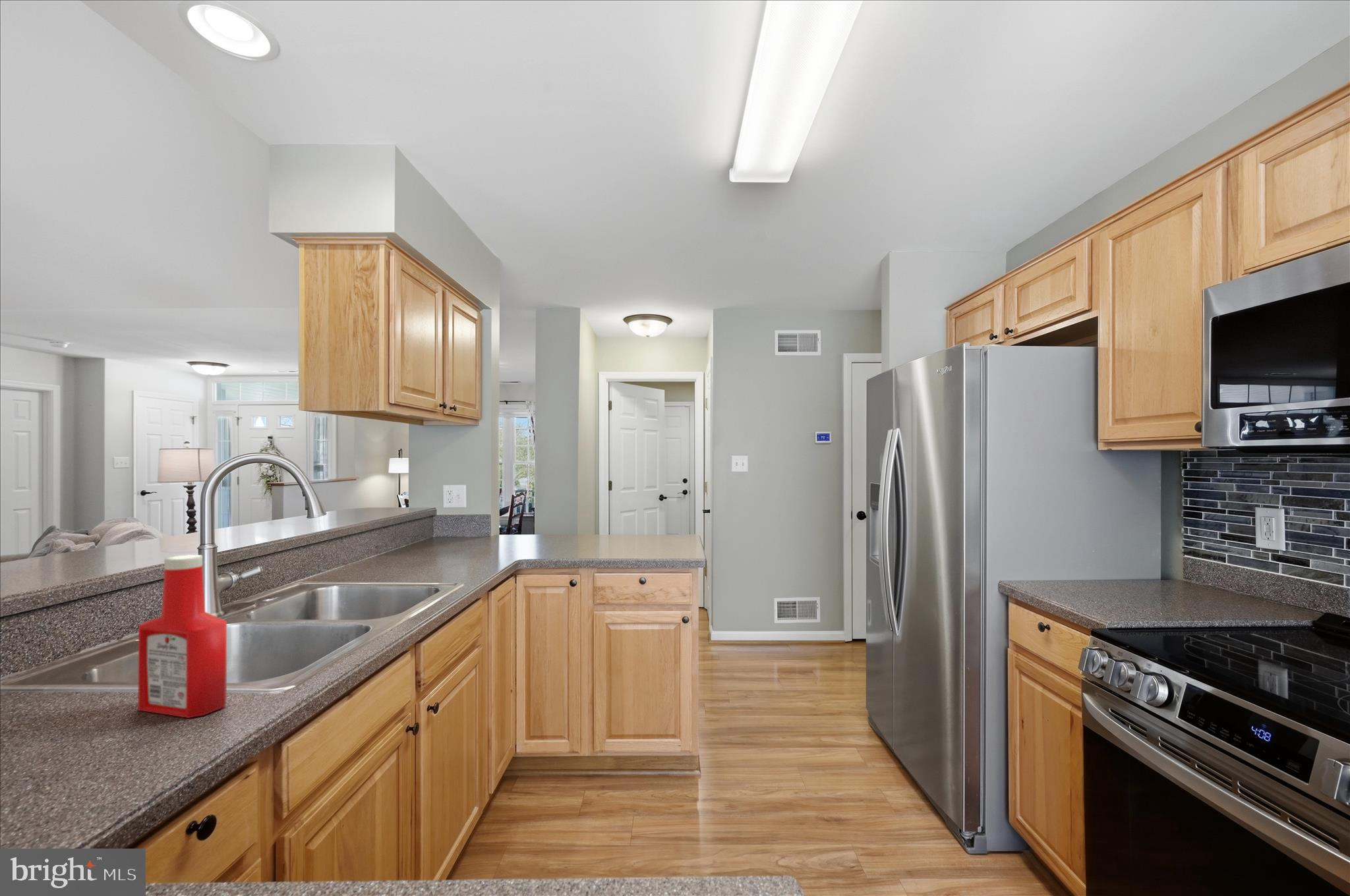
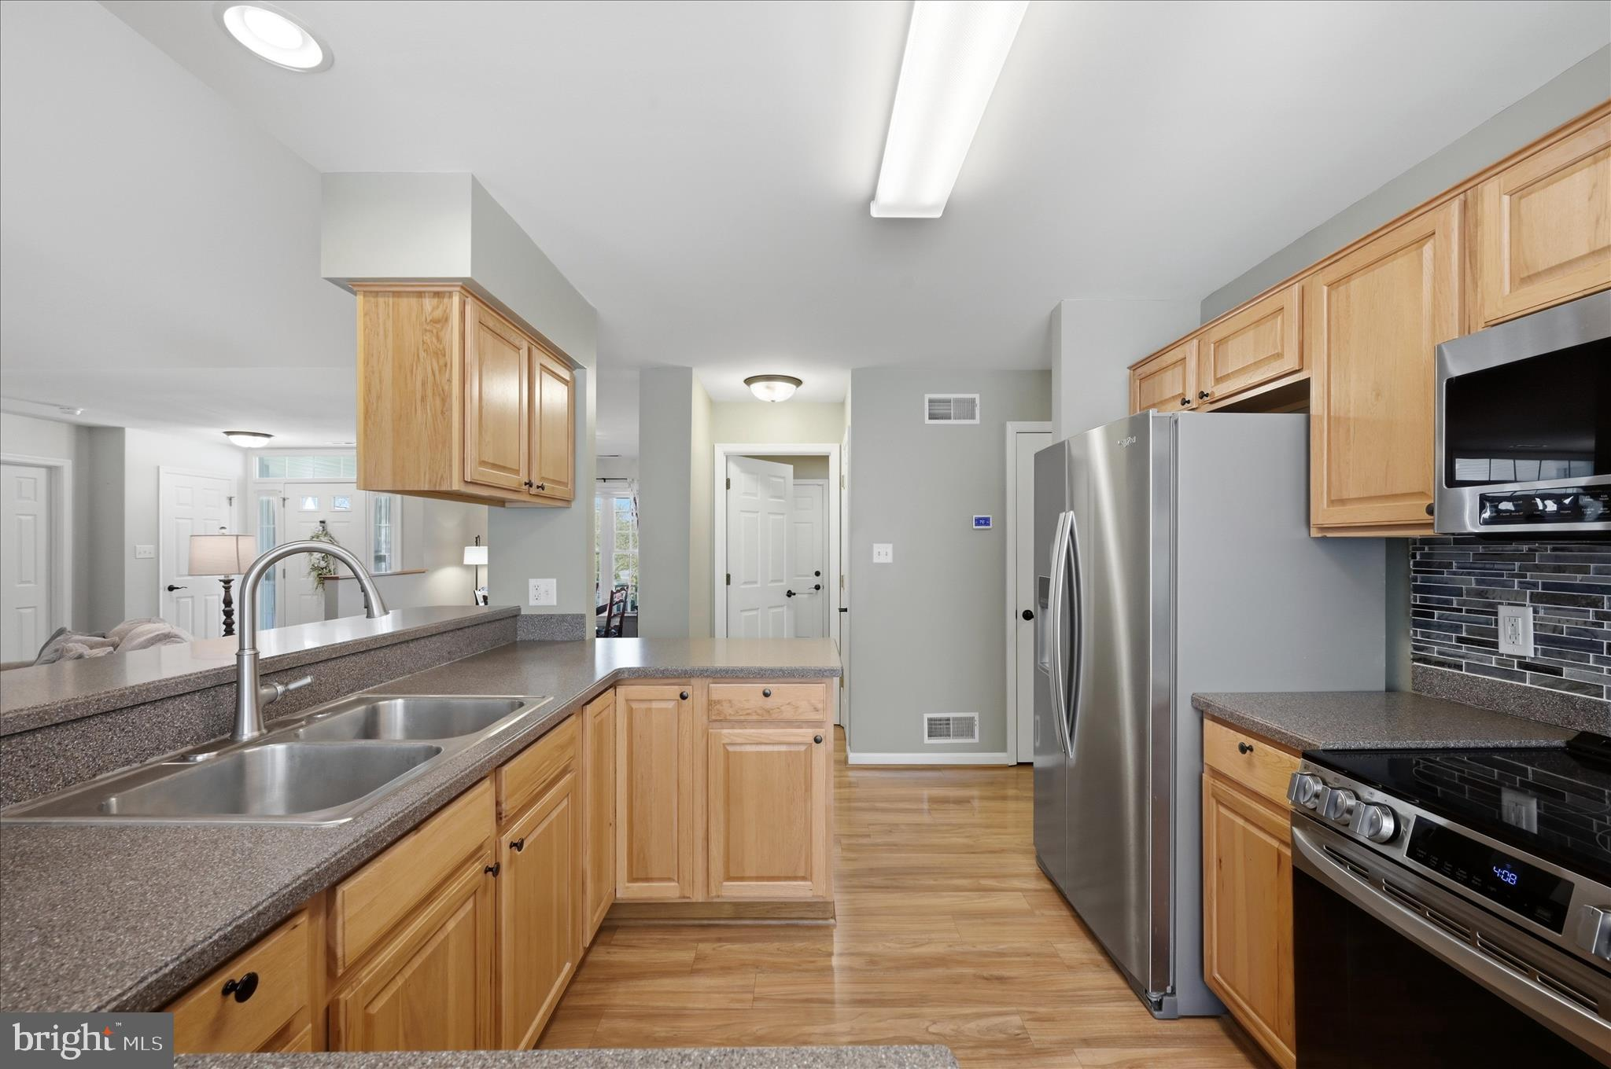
- soap bottle [137,554,227,719]
